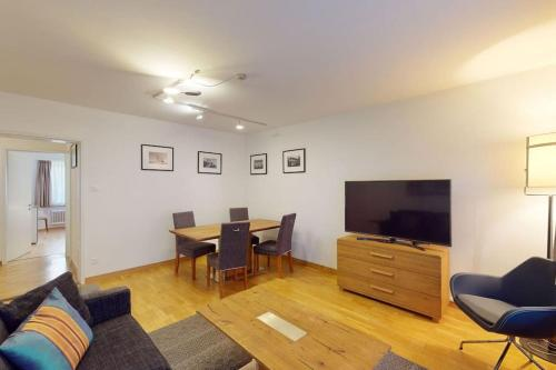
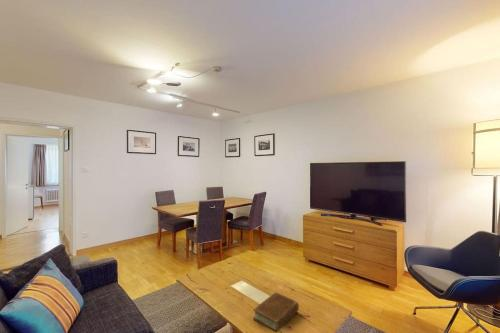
+ book [252,291,300,333]
